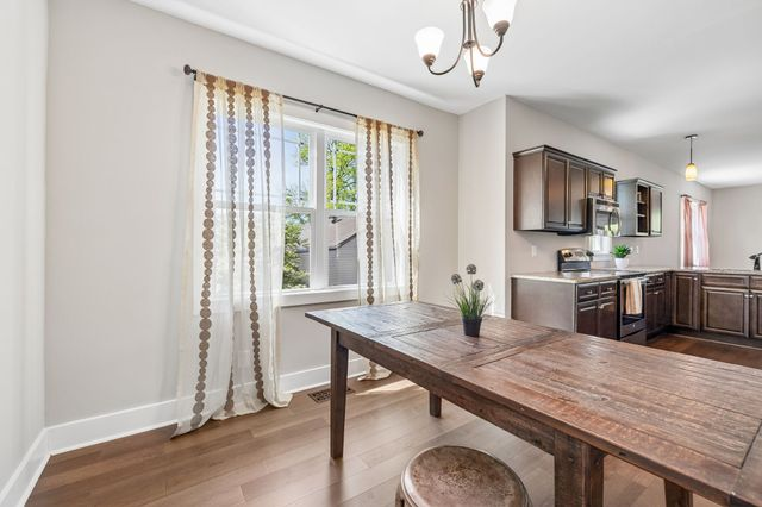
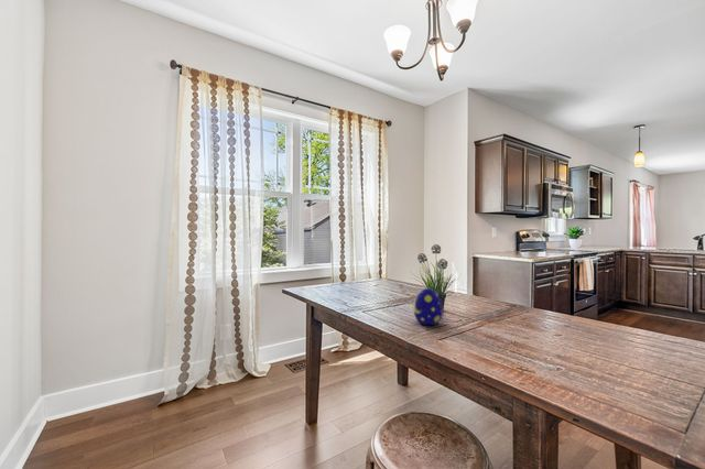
+ decorative egg [413,287,444,326]
